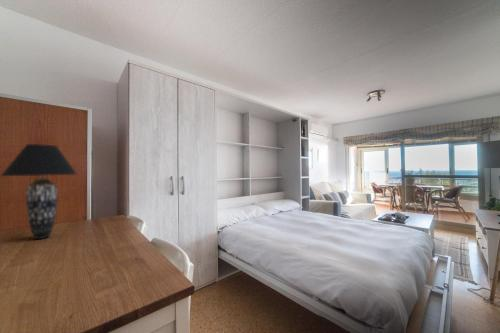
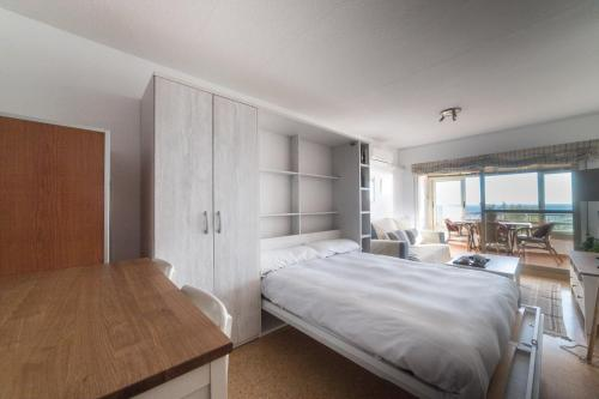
- table lamp [0,143,78,240]
